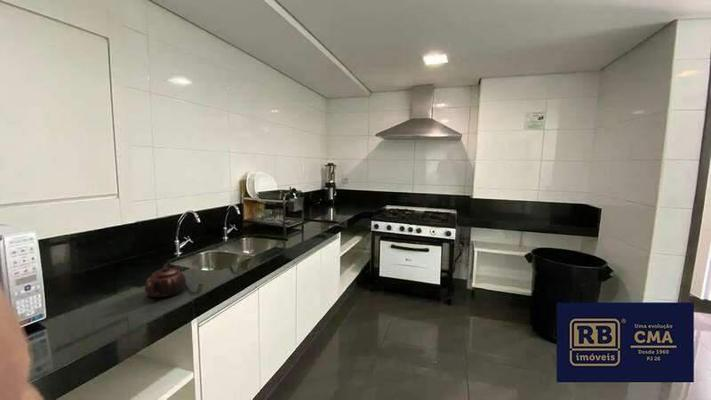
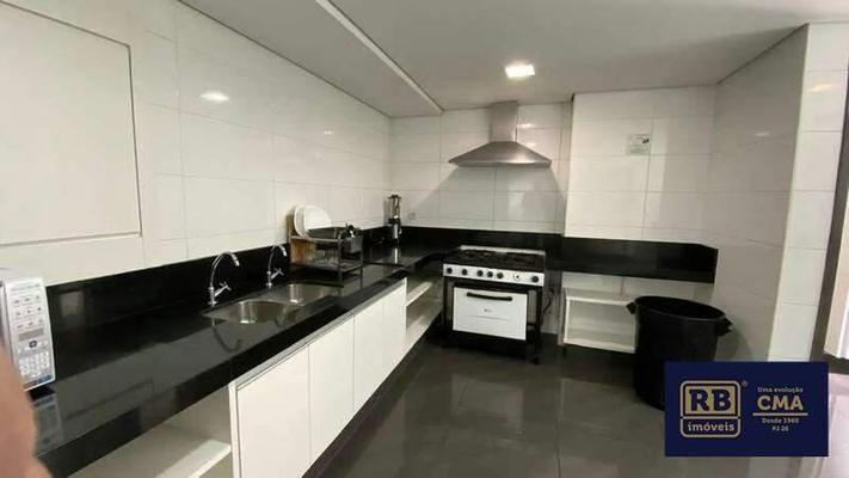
- teapot [144,263,187,298]
